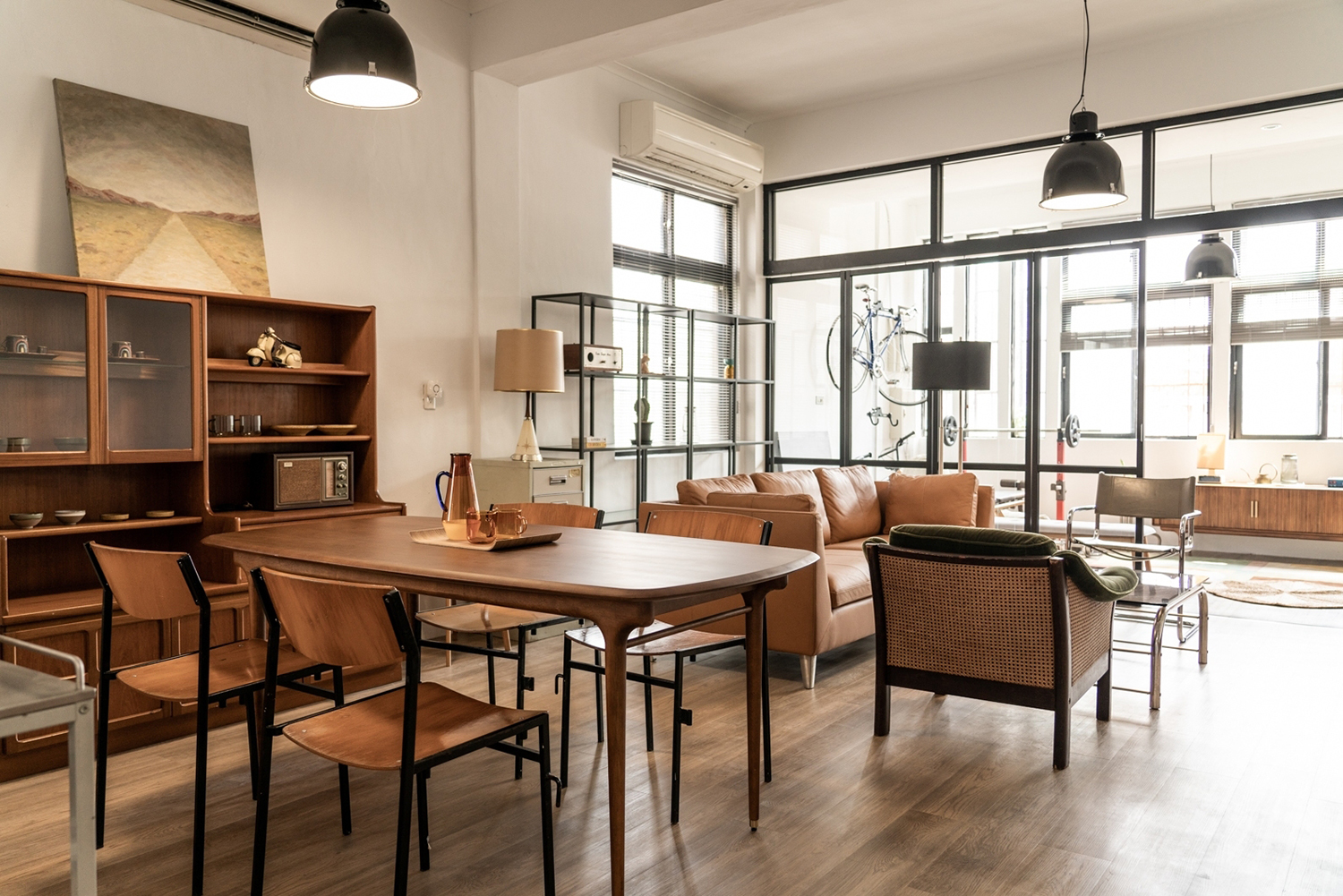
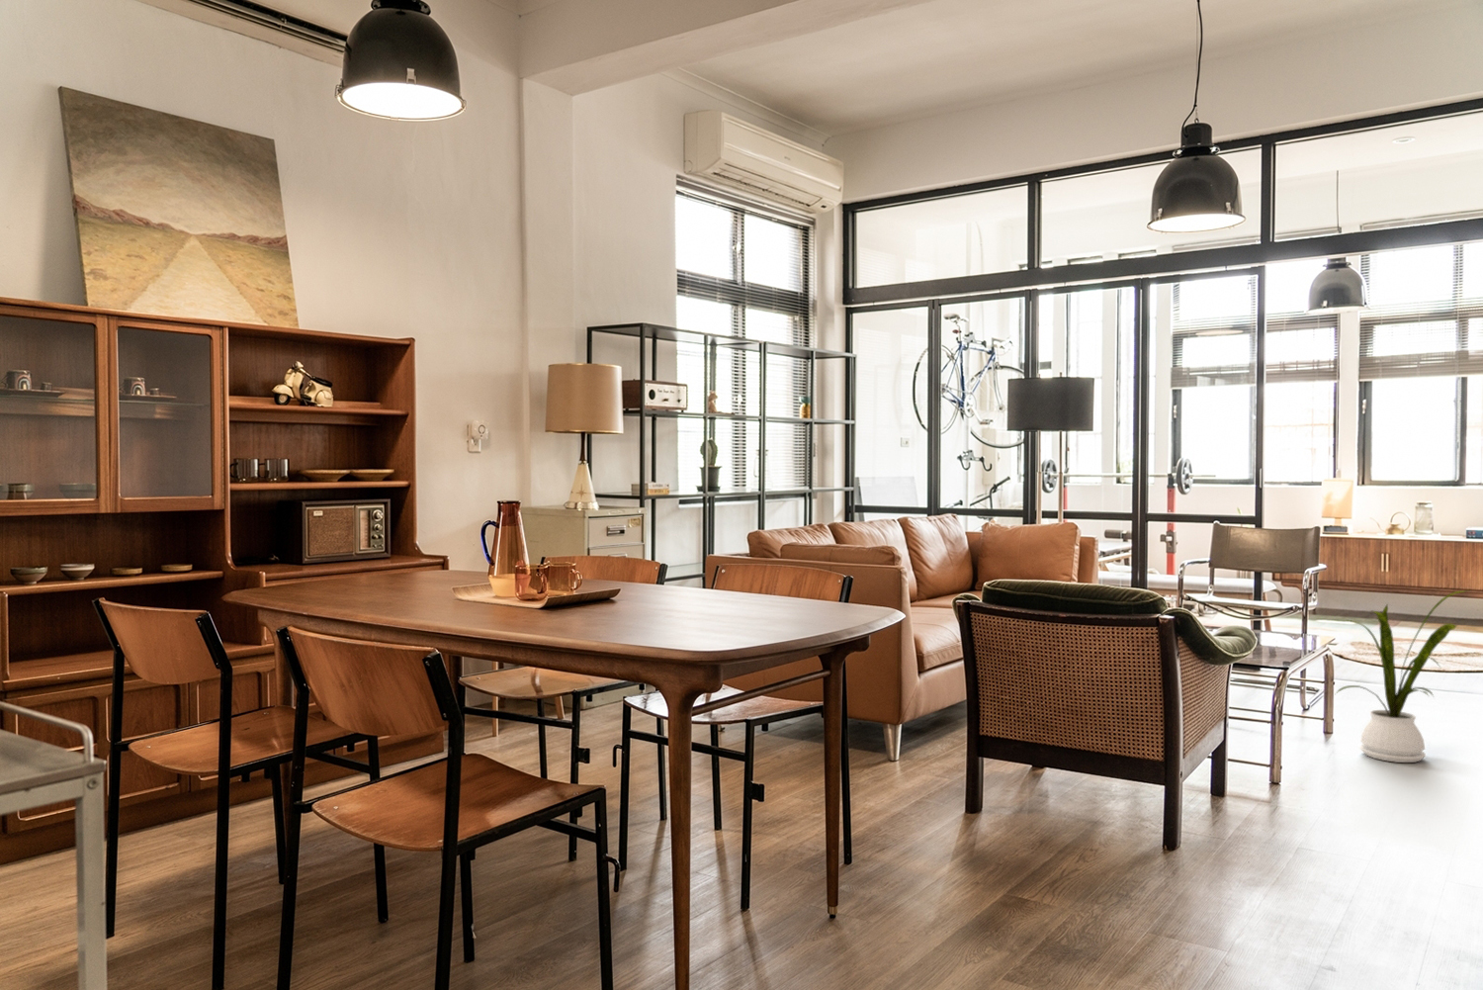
+ house plant [1335,589,1469,763]
